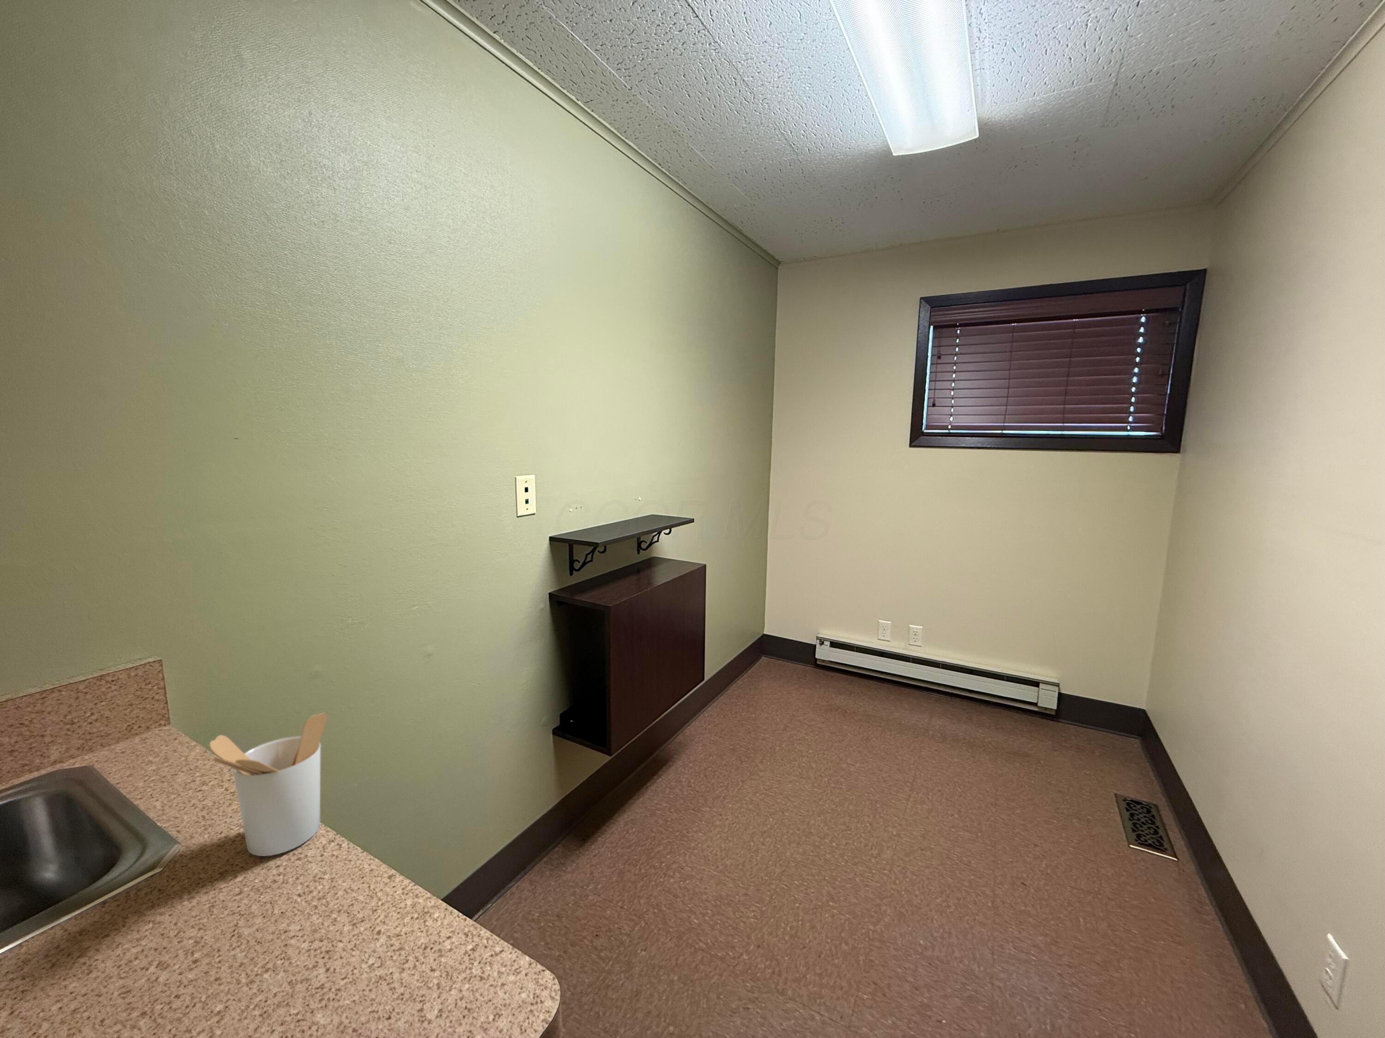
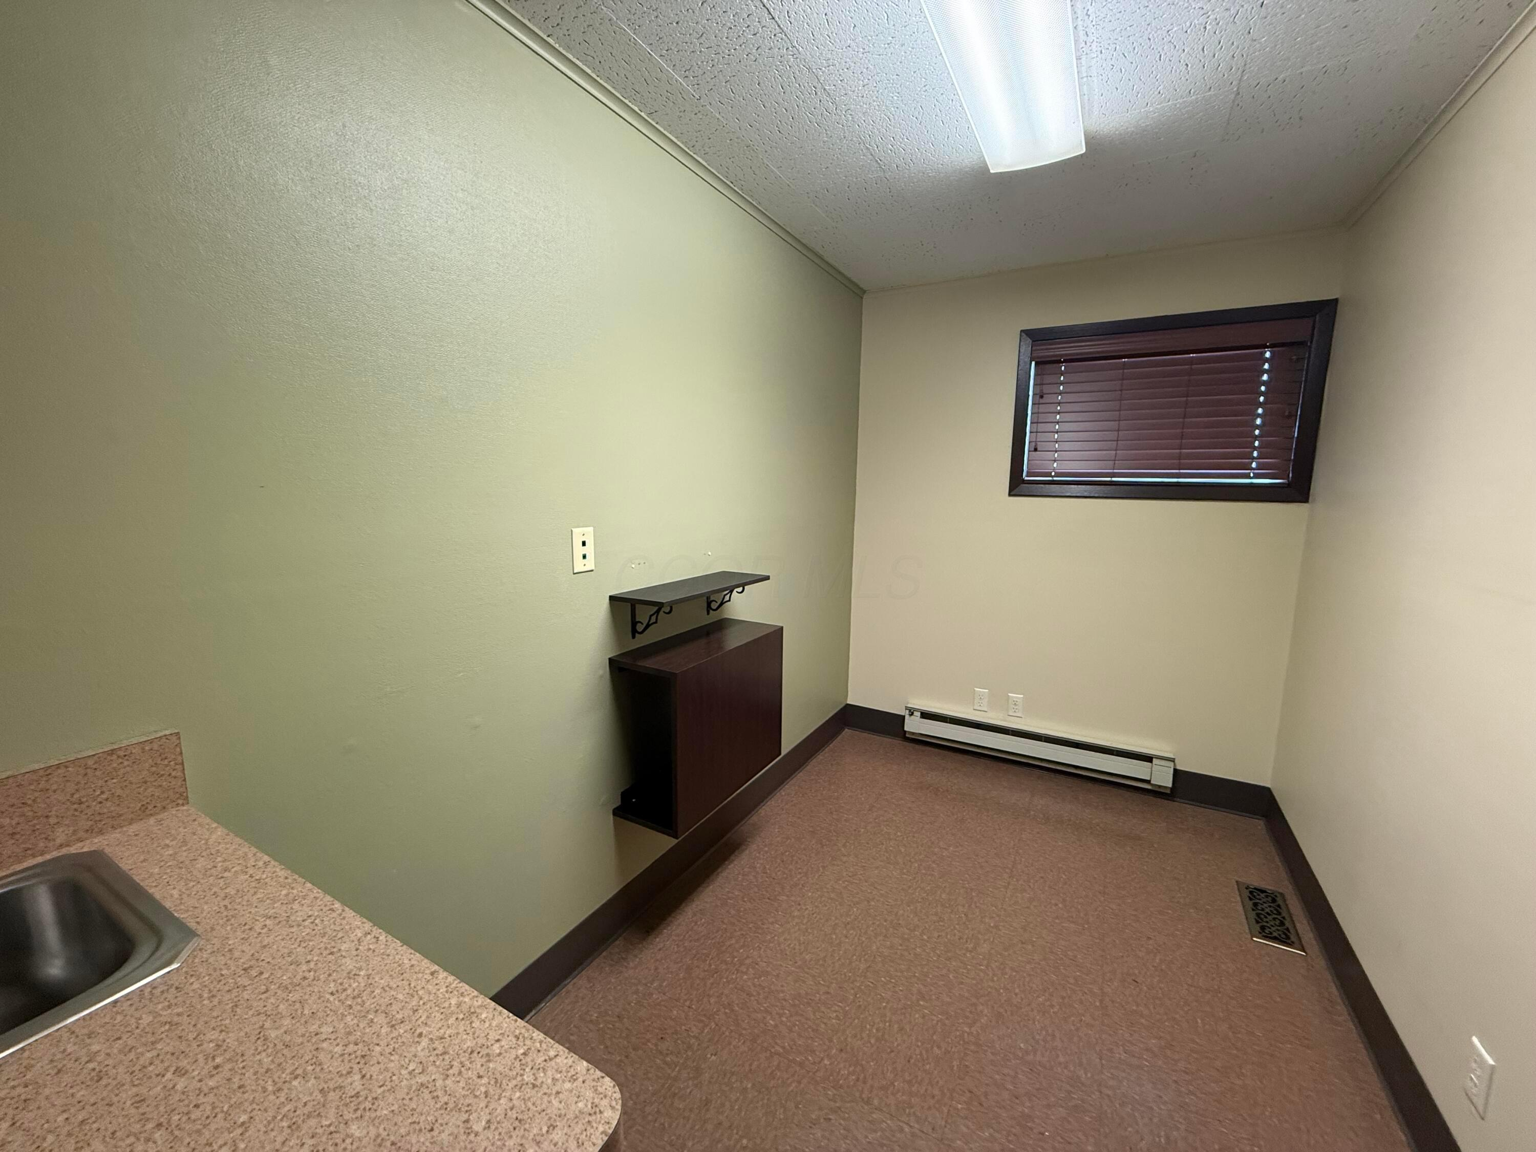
- utensil holder [202,713,327,857]
